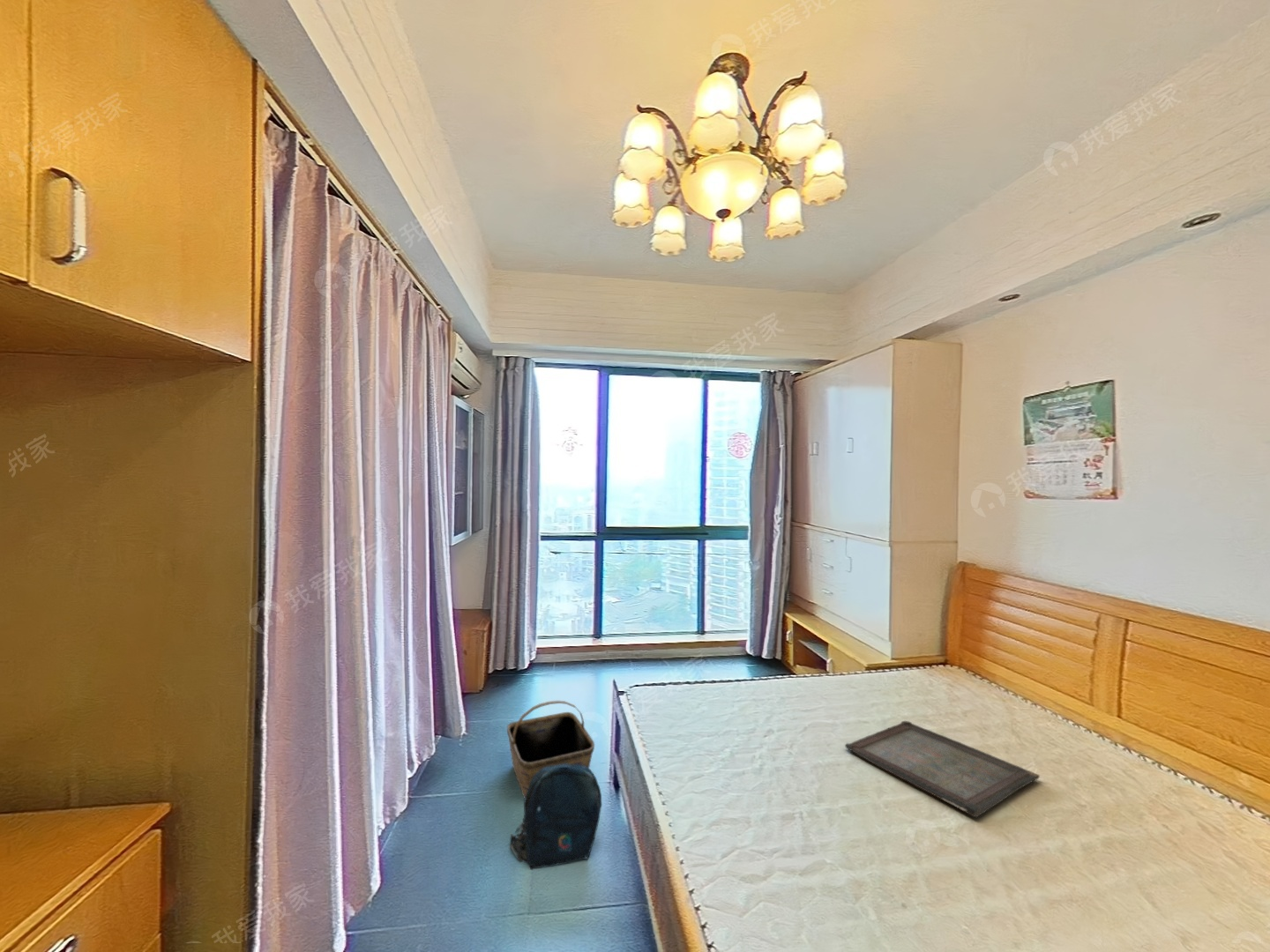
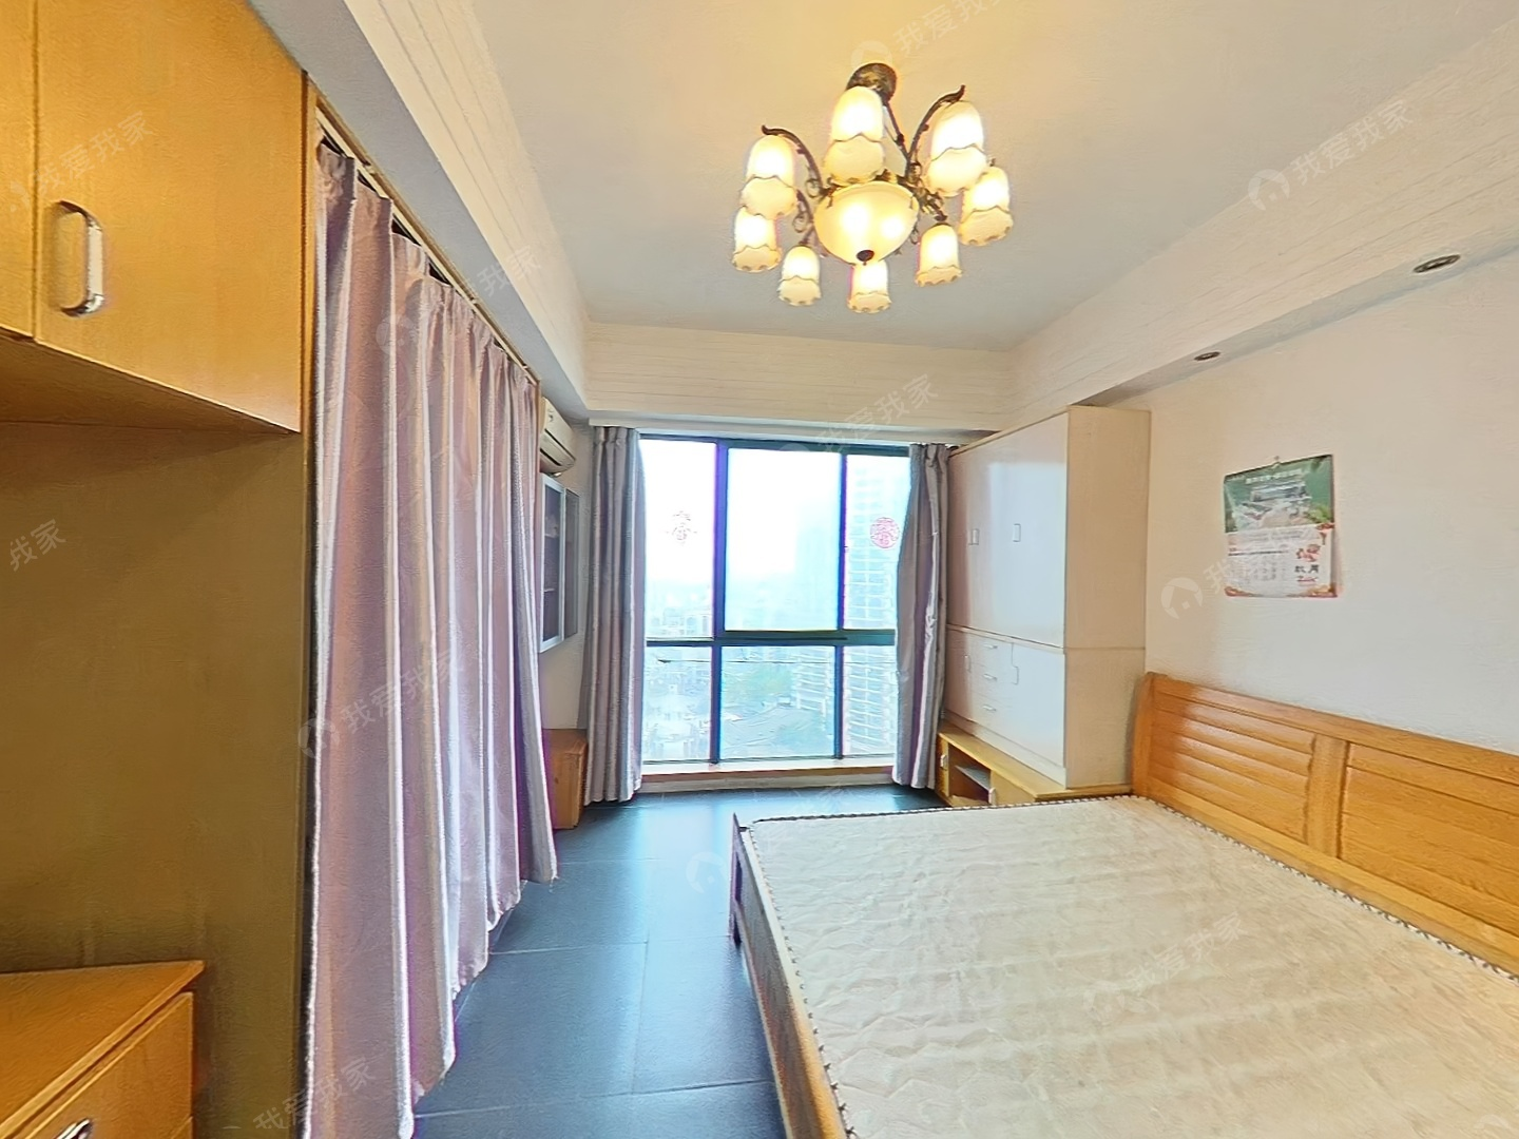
- serving tray [844,720,1041,819]
- basket [506,700,595,800]
- backpack [510,763,602,871]
